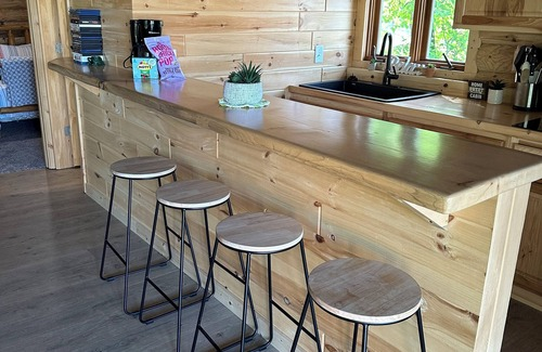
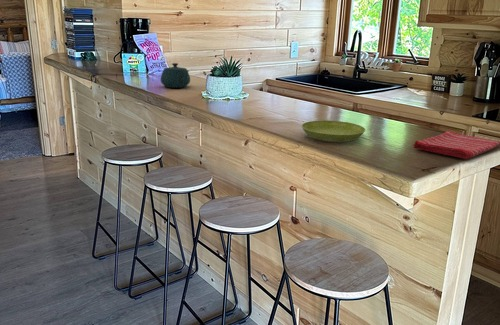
+ saucer [301,120,366,143]
+ teapot [160,62,191,89]
+ dish towel [412,130,500,160]
